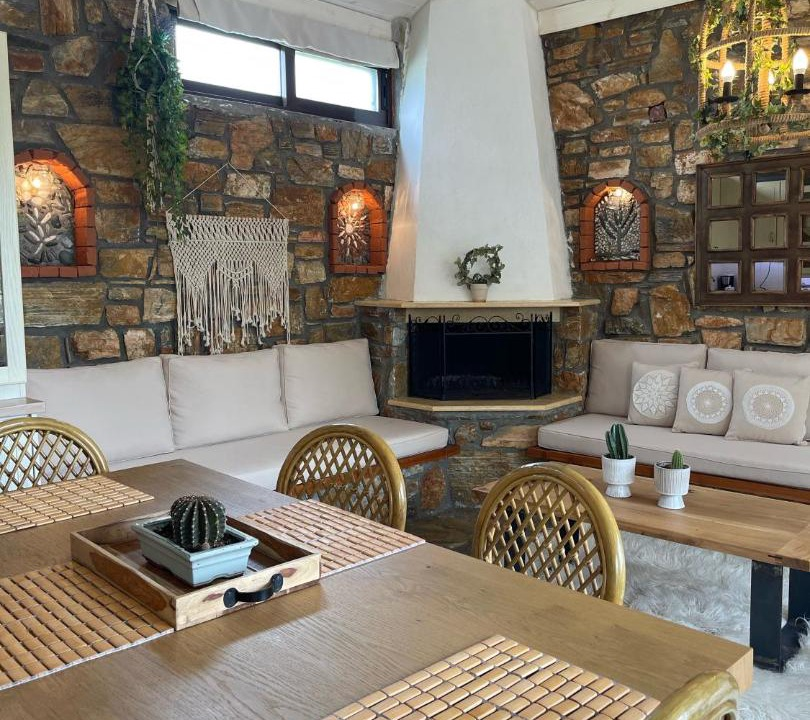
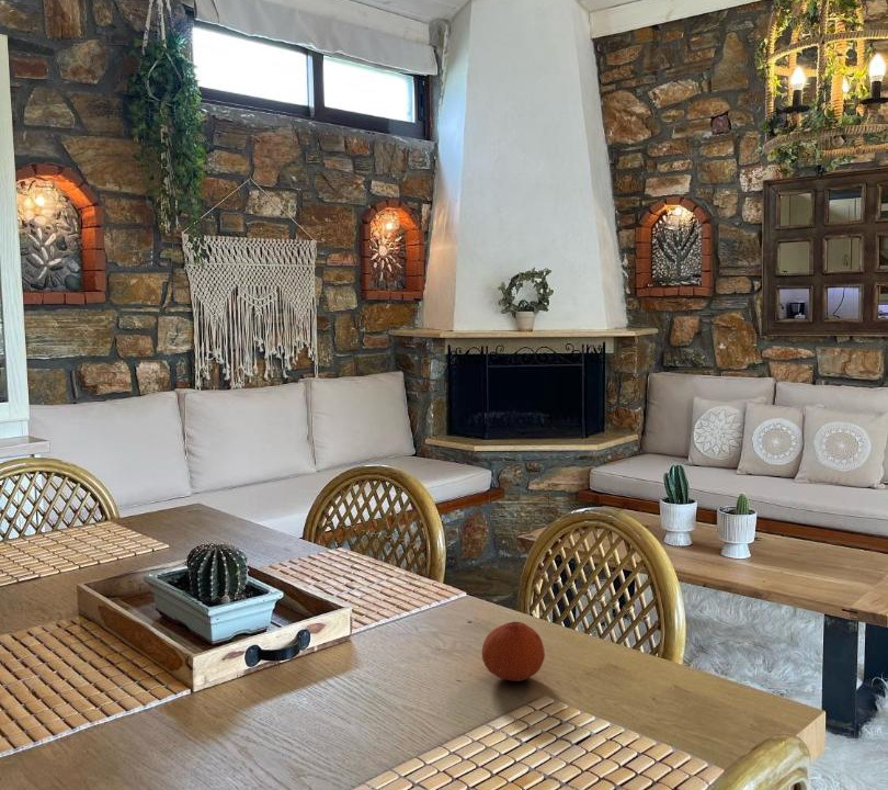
+ fruit [481,620,546,682]
